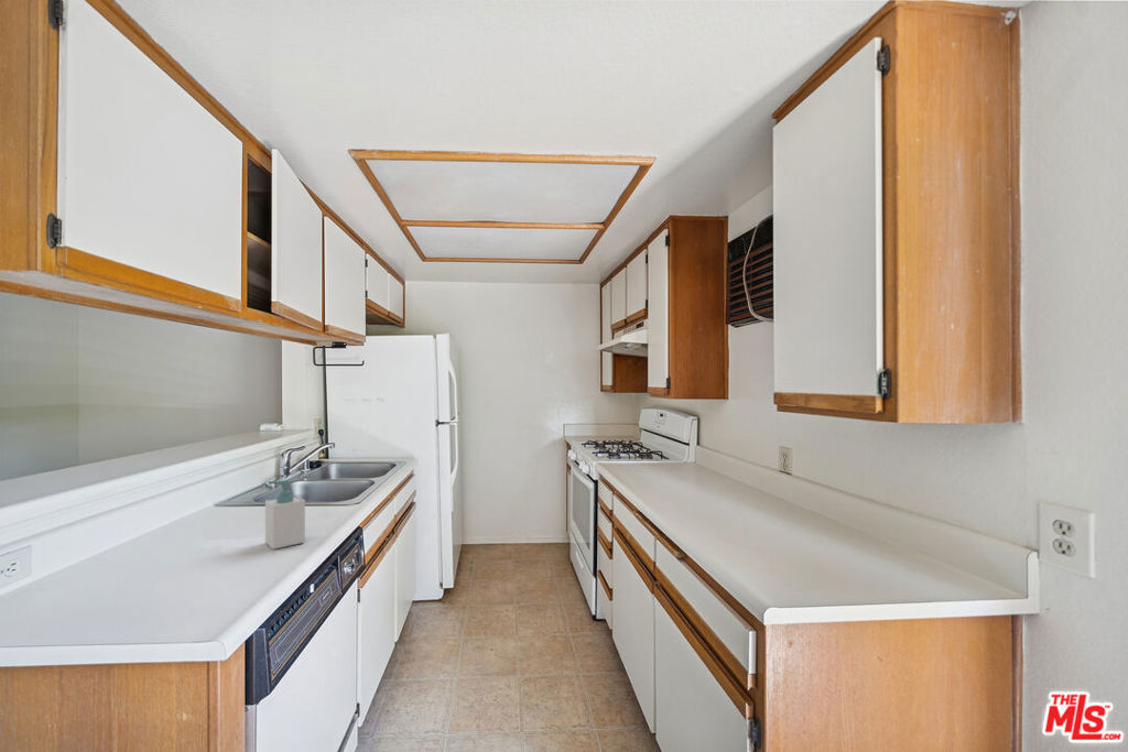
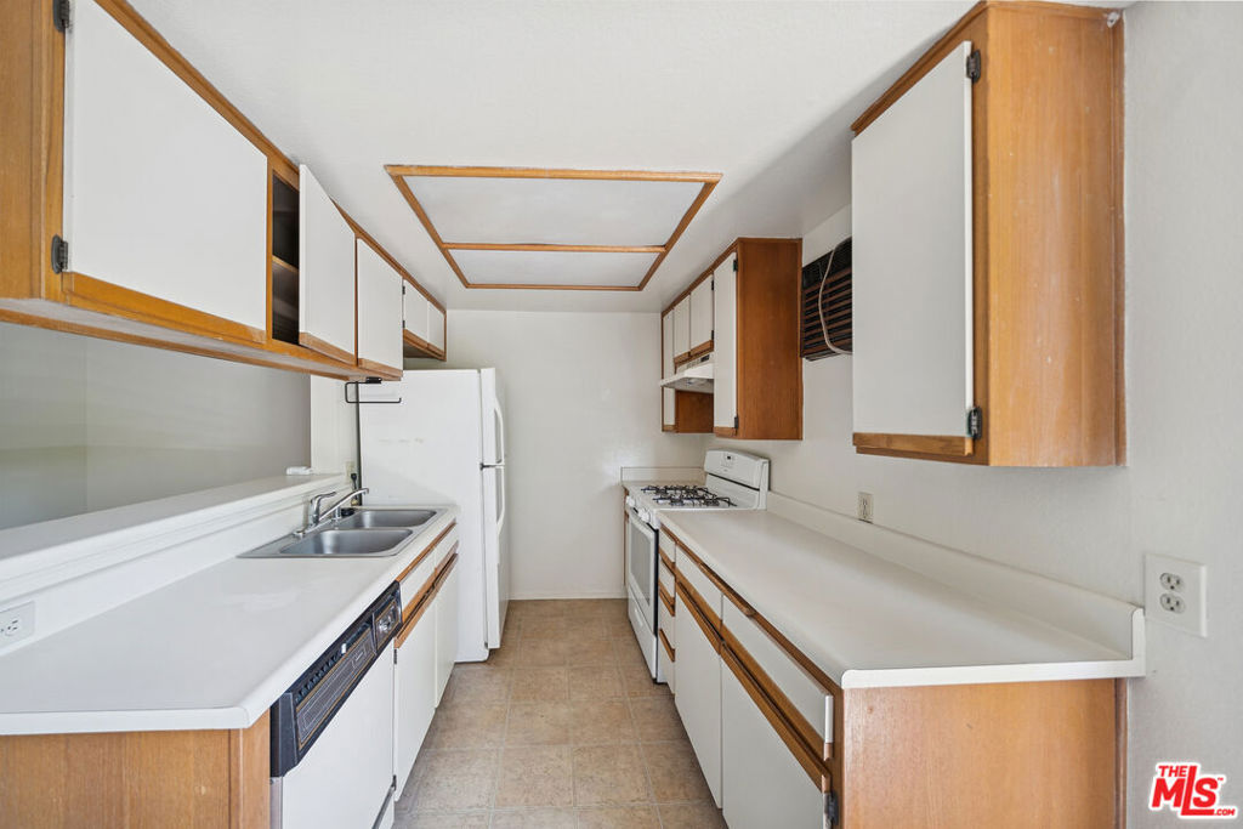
- soap bottle [264,478,306,551]
